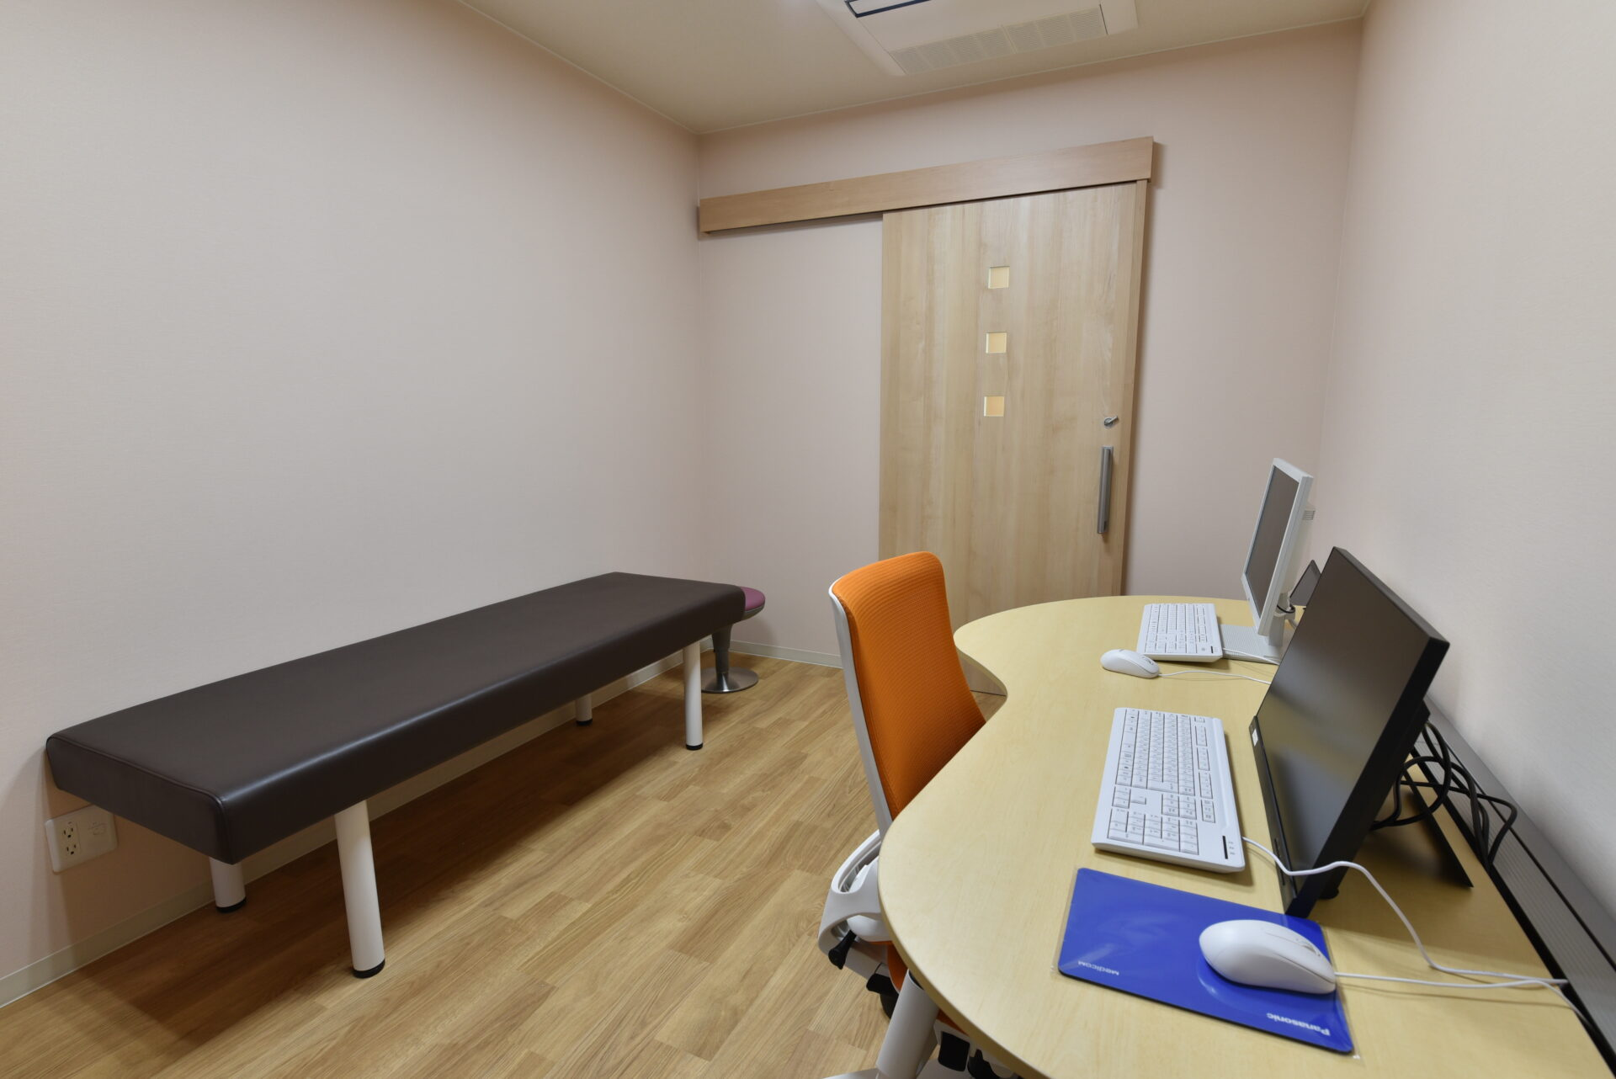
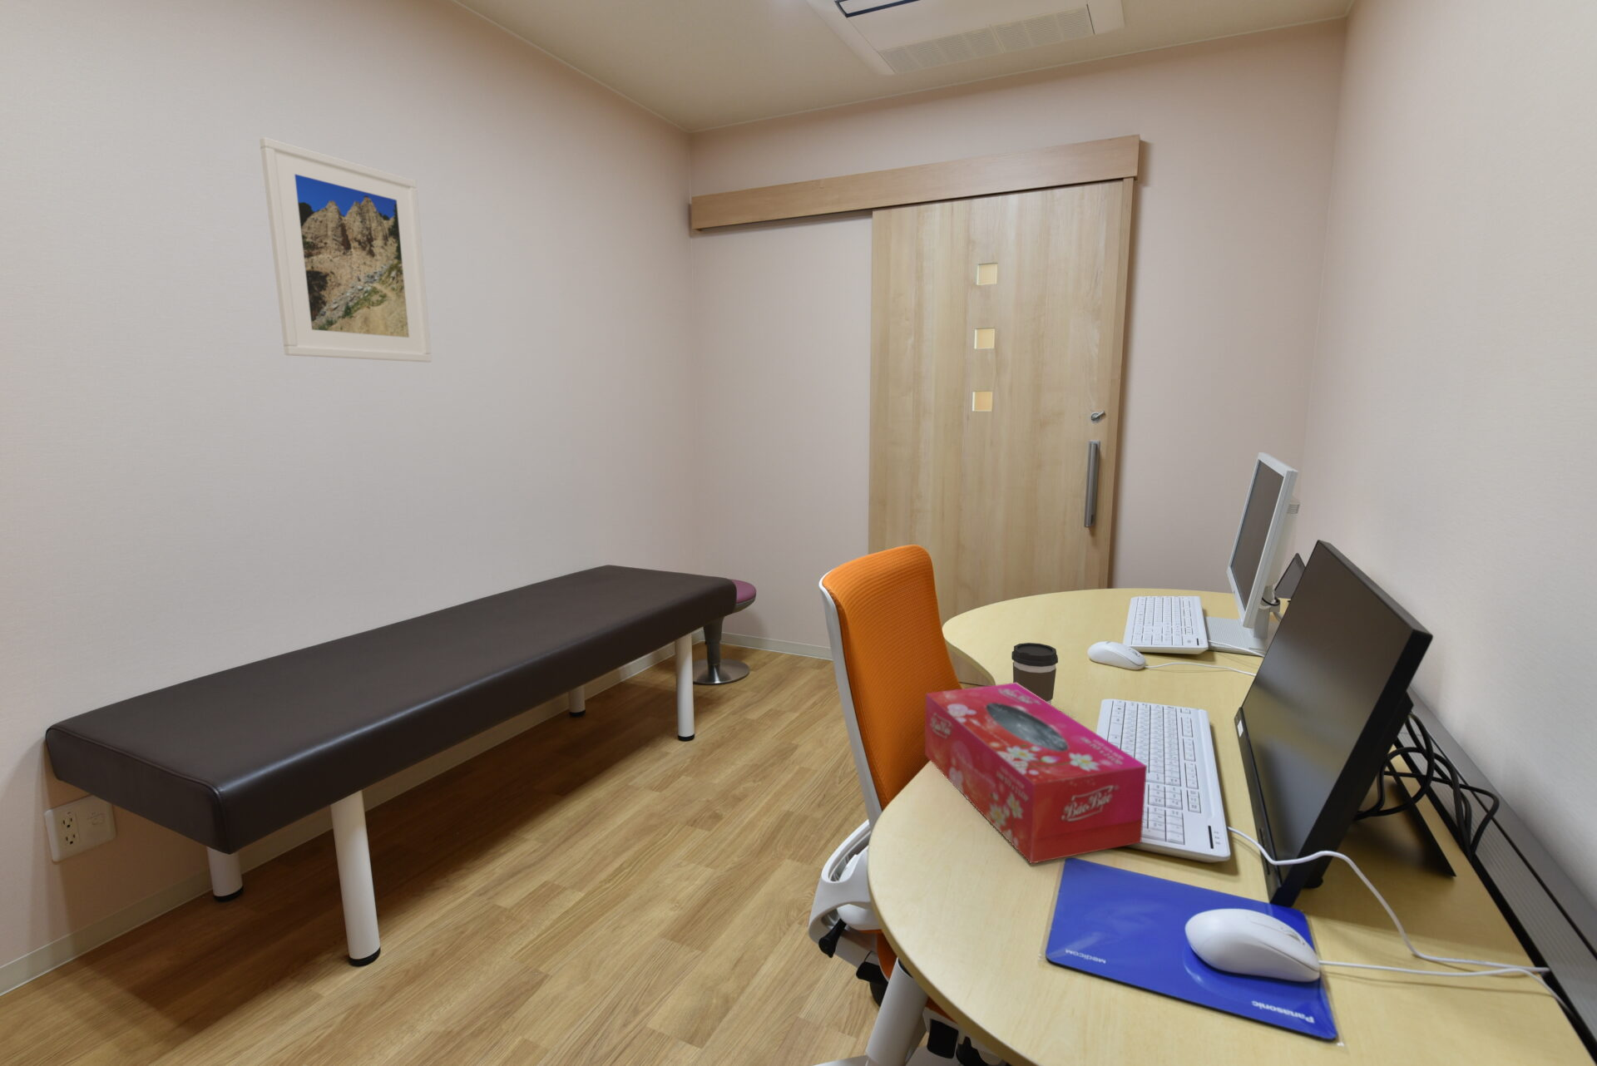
+ coffee cup [1010,642,1059,704]
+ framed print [258,137,432,363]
+ tissue box [925,682,1148,865]
